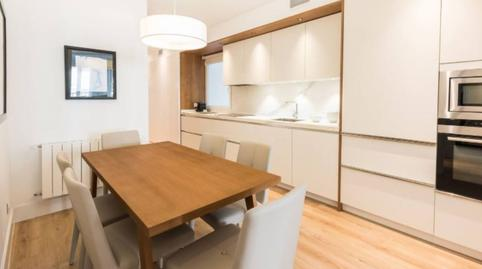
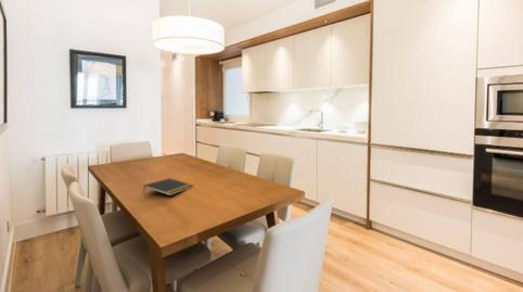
+ notepad [142,177,194,196]
